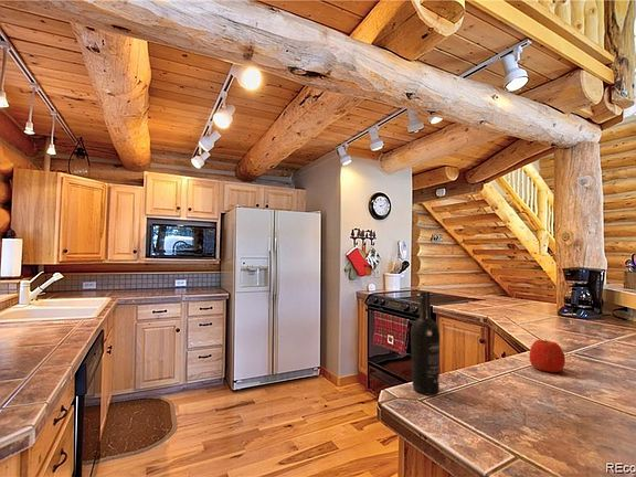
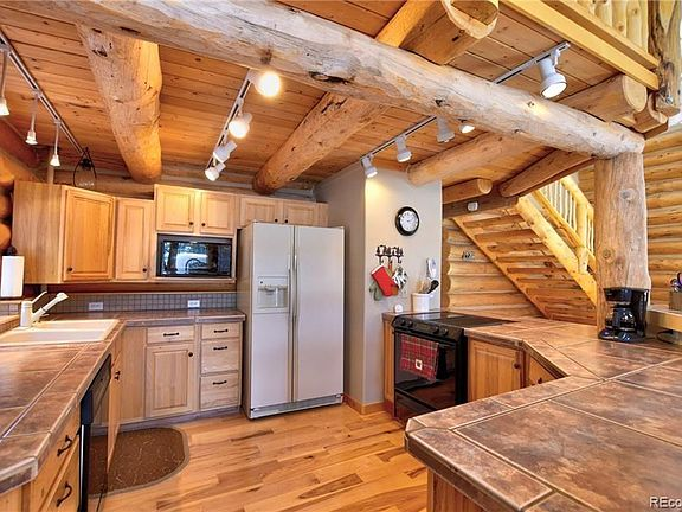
- wine bottle [410,289,441,396]
- apple [528,338,566,373]
